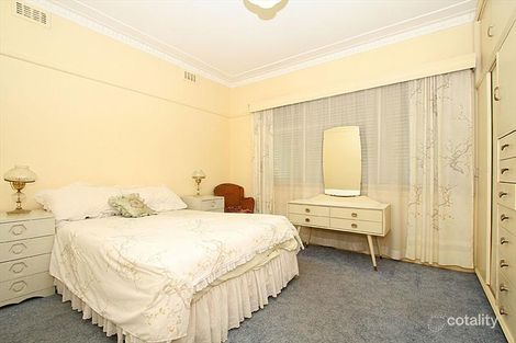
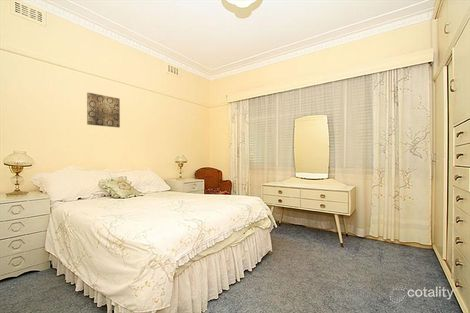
+ wall art [86,91,121,128]
